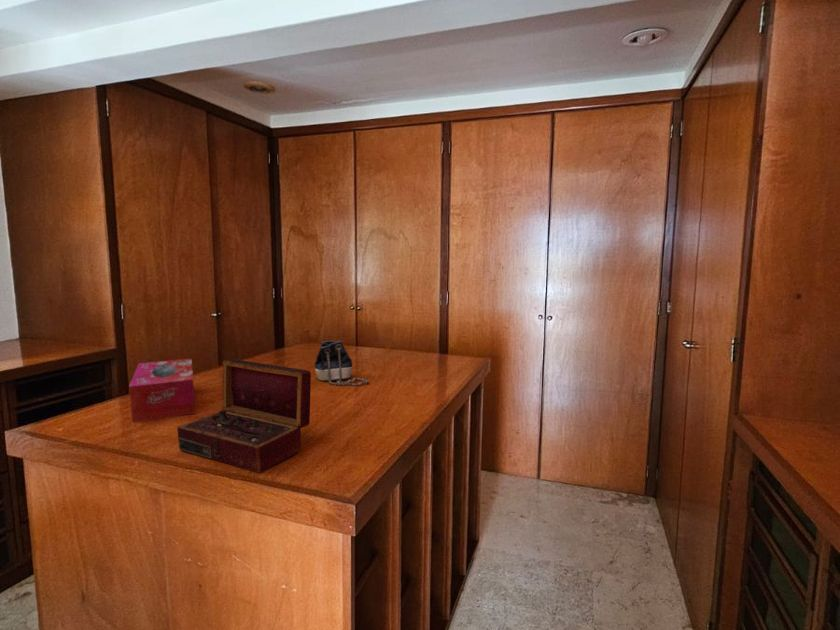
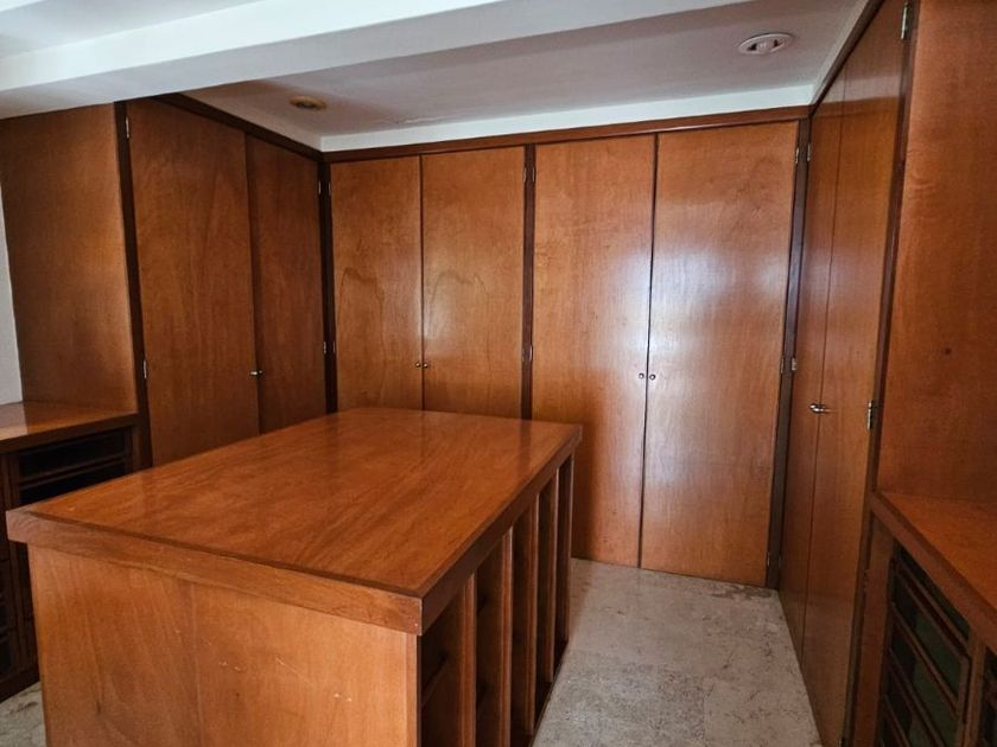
- wooden box [176,358,312,474]
- handbag [313,340,370,387]
- tissue box [128,357,196,423]
